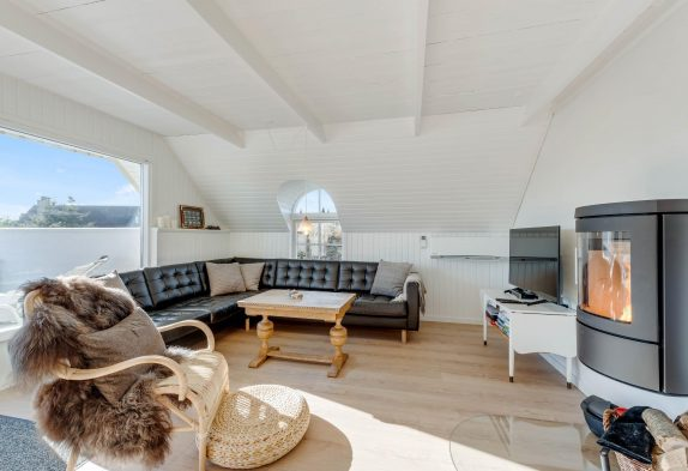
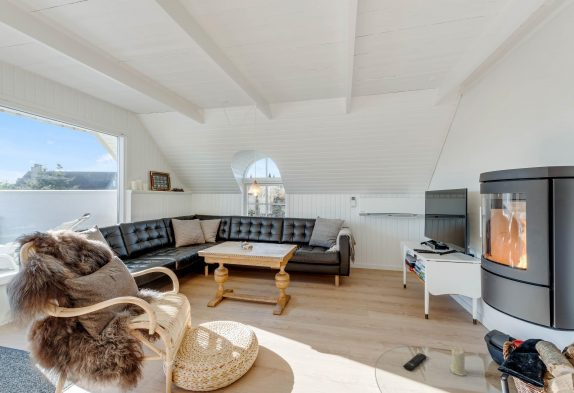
+ remote control [402,352,428,372]
+ candle [449,347,468,377]
